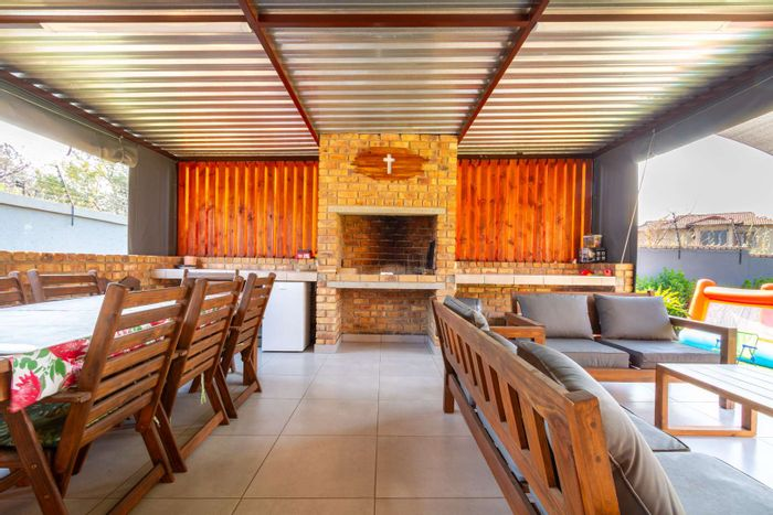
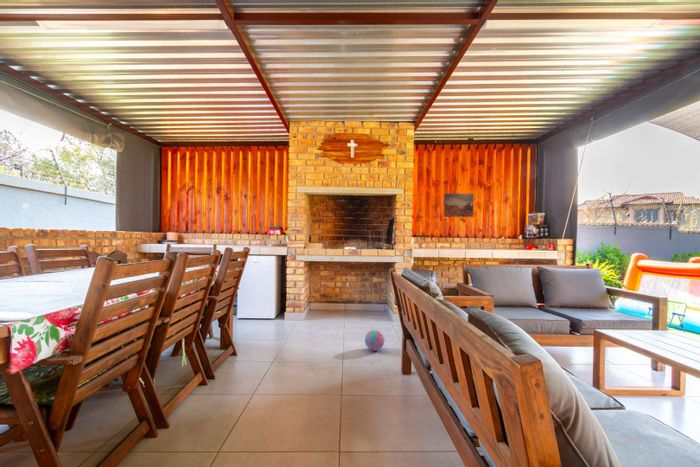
+ decorative ball [364,329,385,352]
+ wall art [443,193,475,218]
